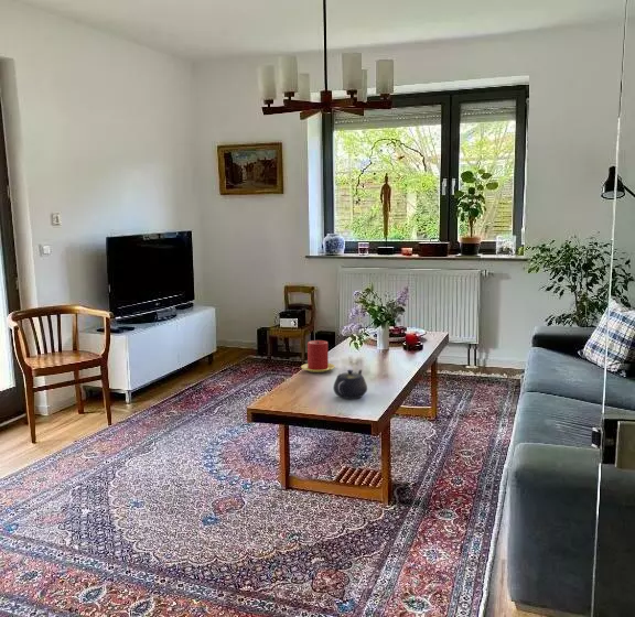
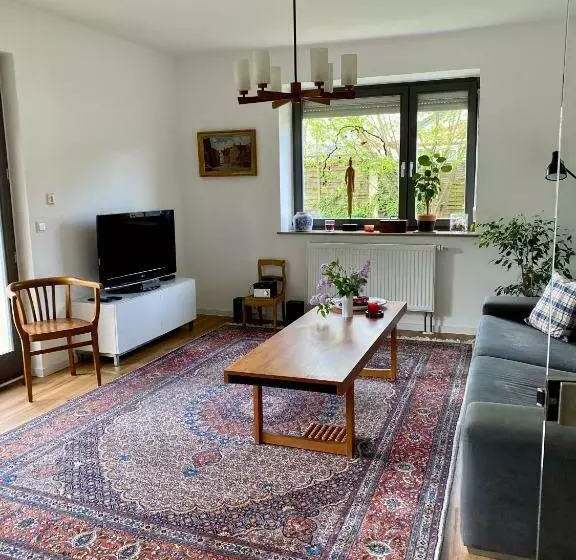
- teapot [332,368,368,400]
- candle [300,339,336,374]
